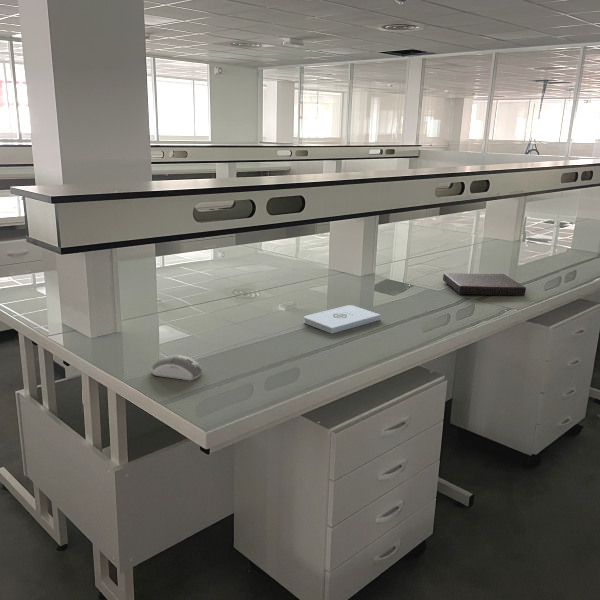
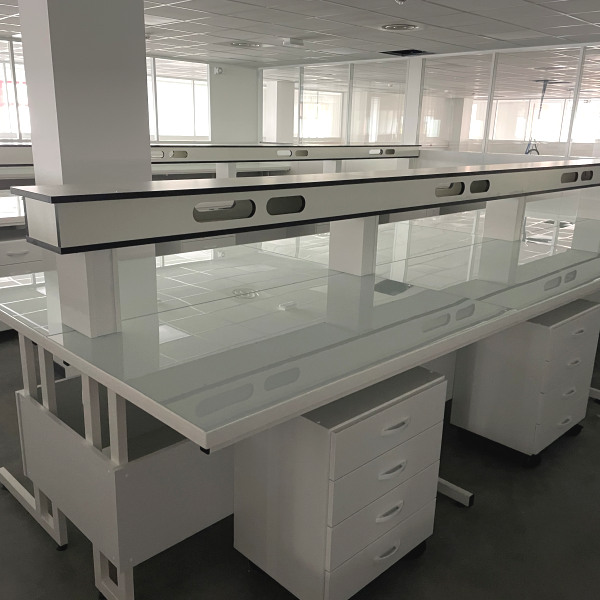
- notepad [303,304,382,335]
- computer mouse [150,354,203,381]
- book [442,272,527,297]
